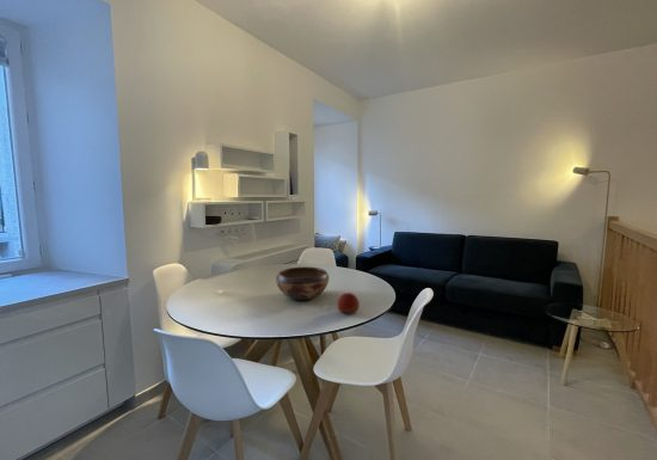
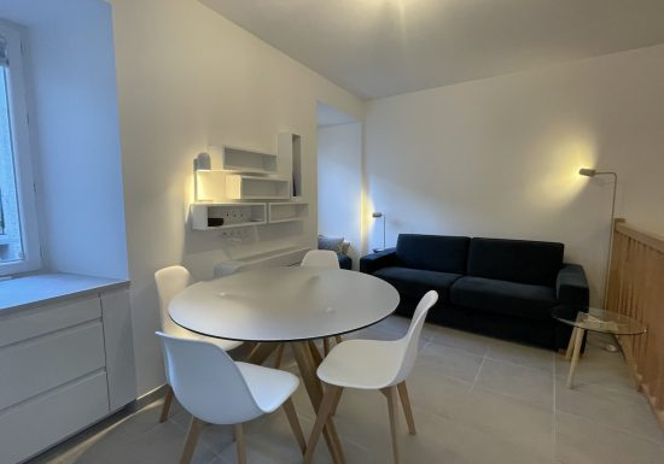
- decorative bowl [275,265,330,301]
- fruit [336,292,361,314]
